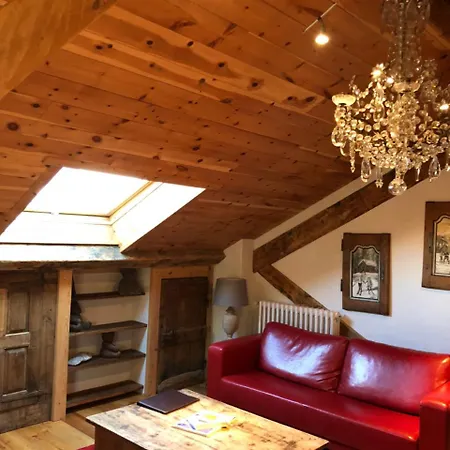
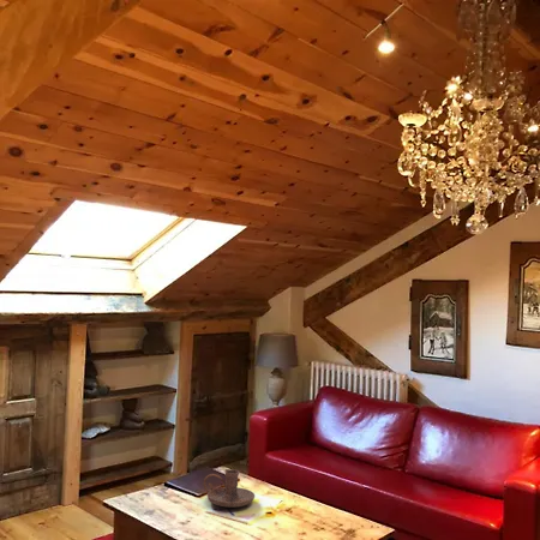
+ candle holder [203,468,256,509]
